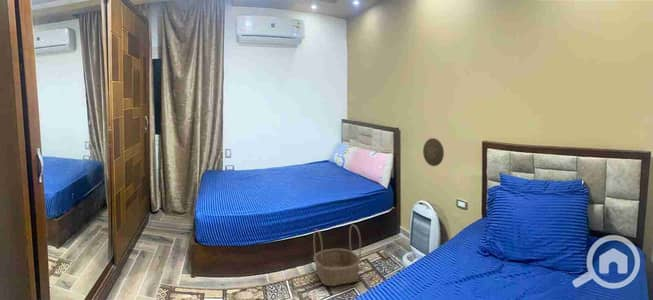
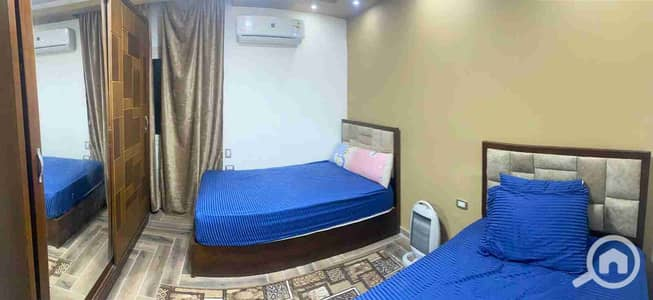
- decorative plate [422,137,445,167]
- basket [312,223,362,287]
